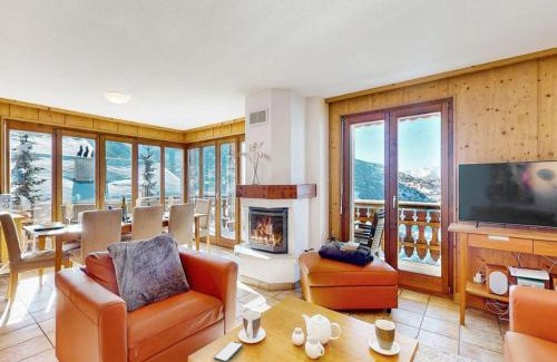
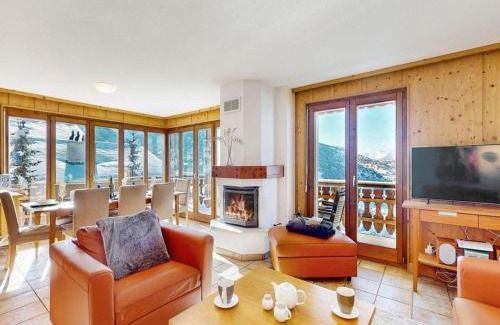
- smartphone [213,340,244,362]
